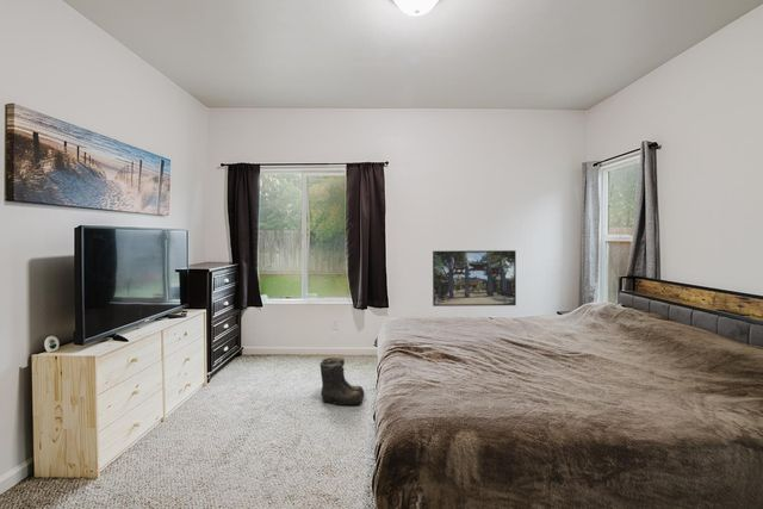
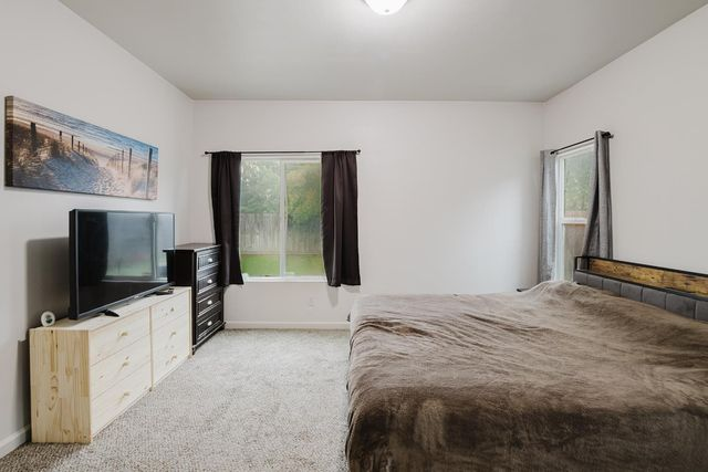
- boots [320,356,366,406]
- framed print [432,249,517,308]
